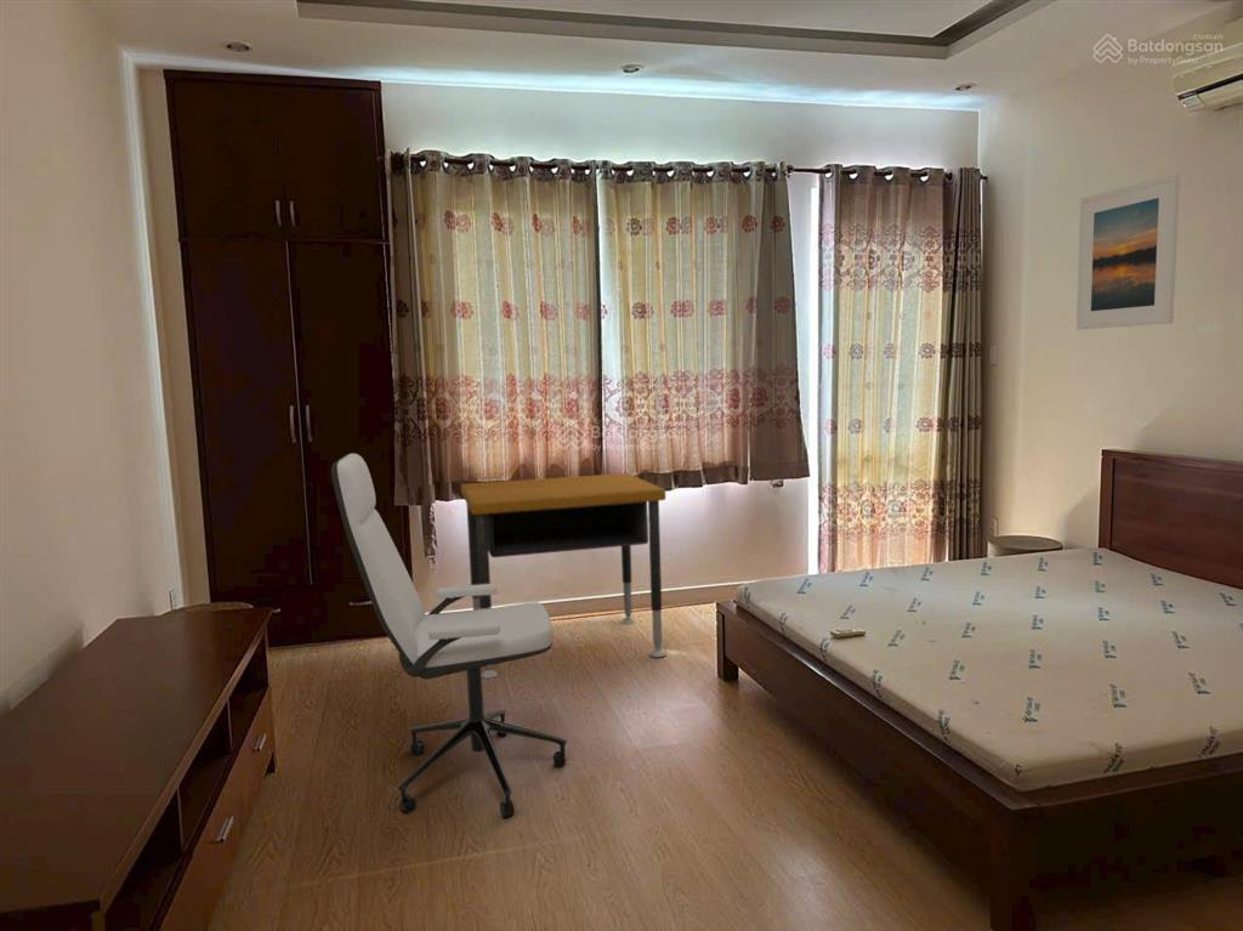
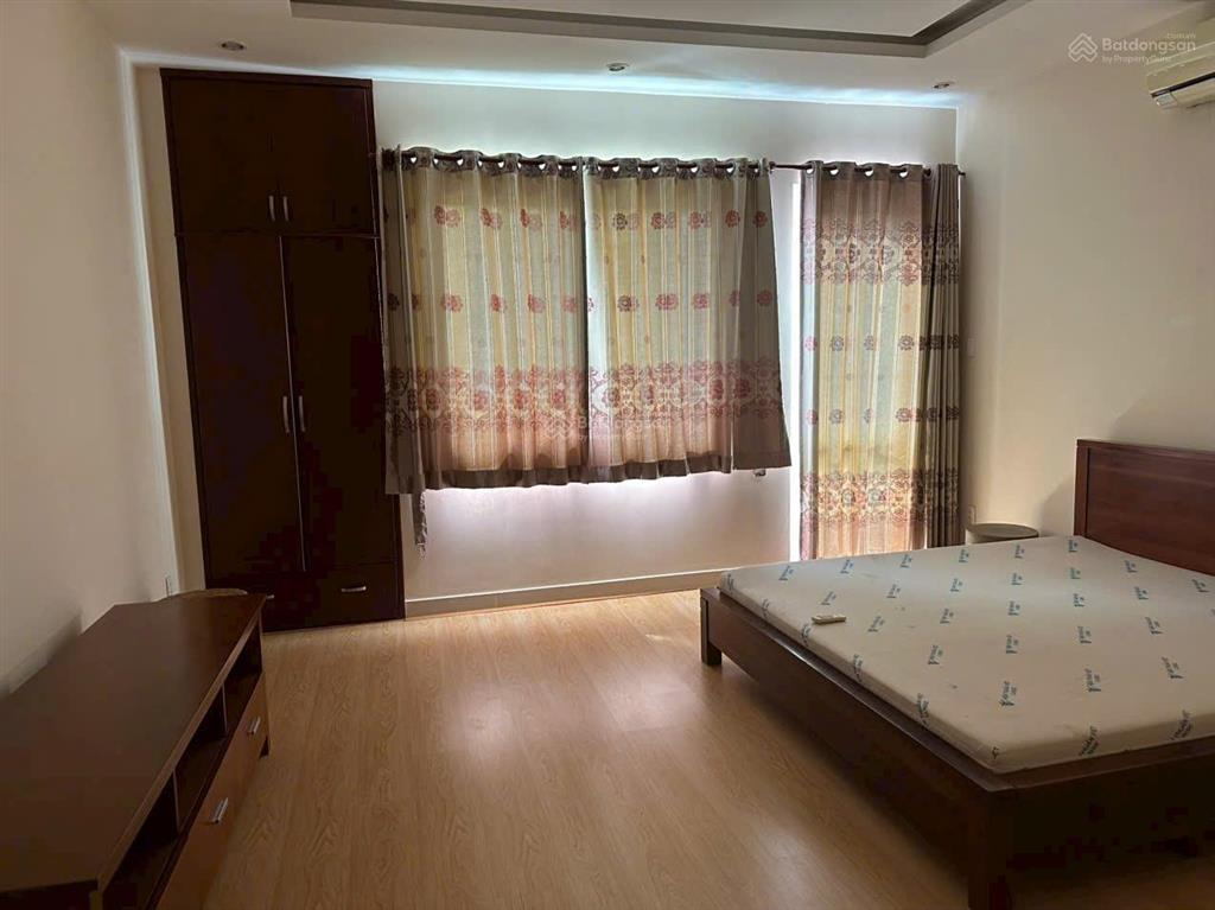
- office chair [330,453,568,819]
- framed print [1075,172,1181,330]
- desk [460,472,668,680]
